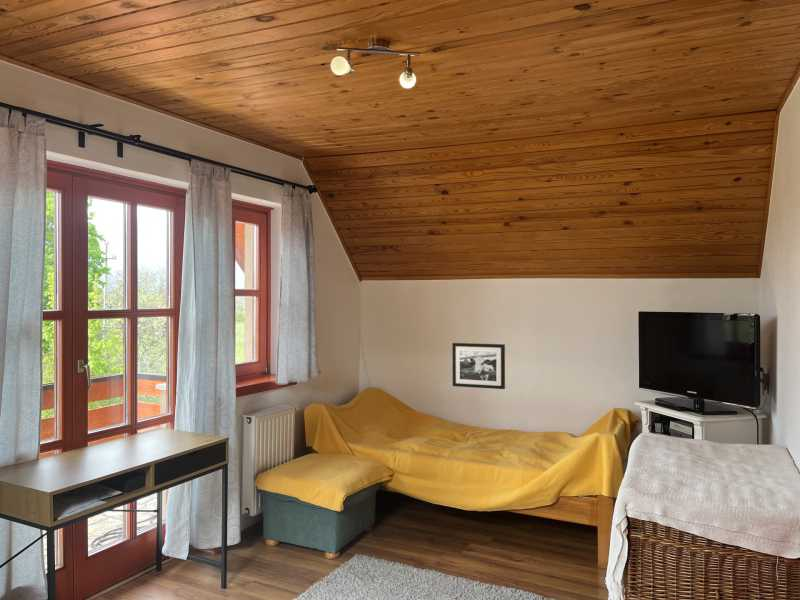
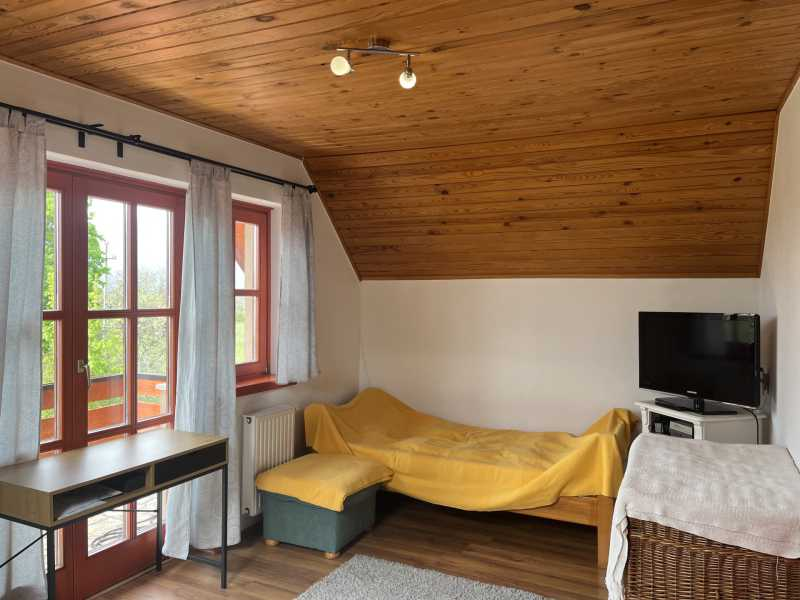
- picture frame [451,342,506,390]
